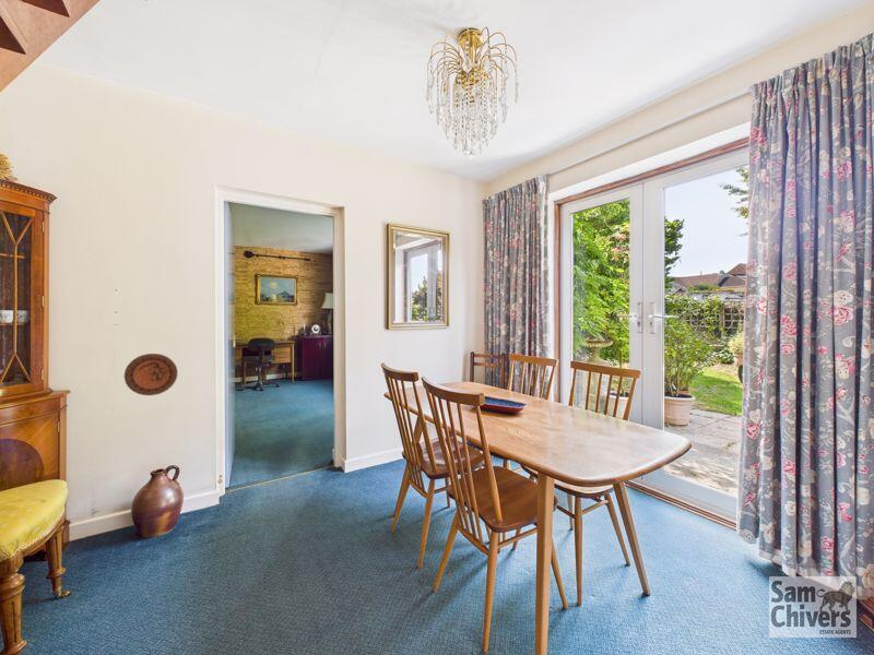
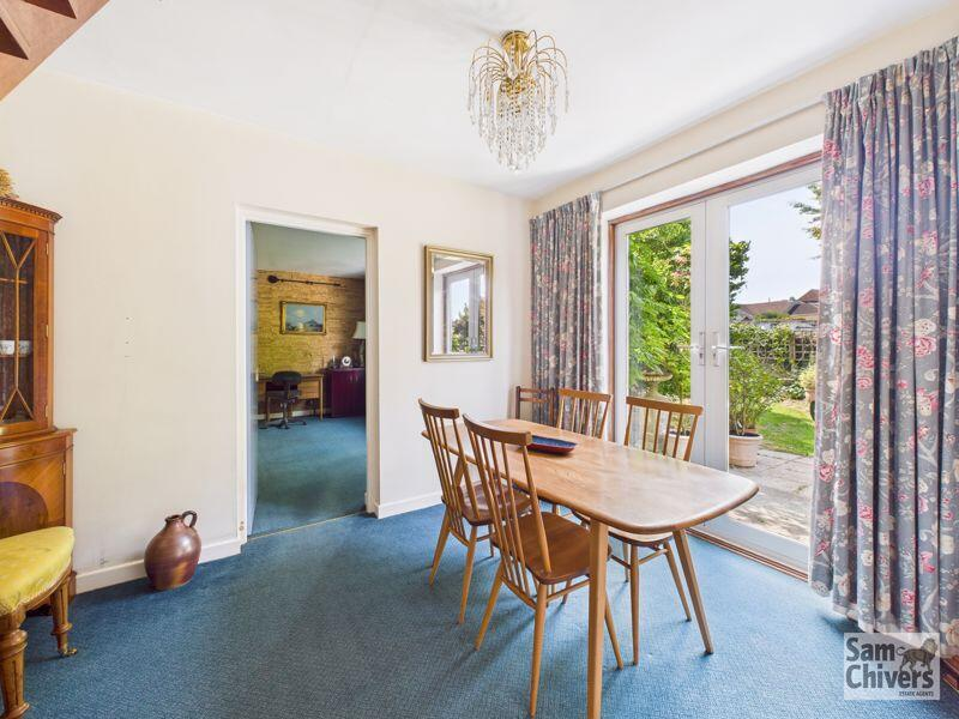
- decorative plate [123,353,179,396]
